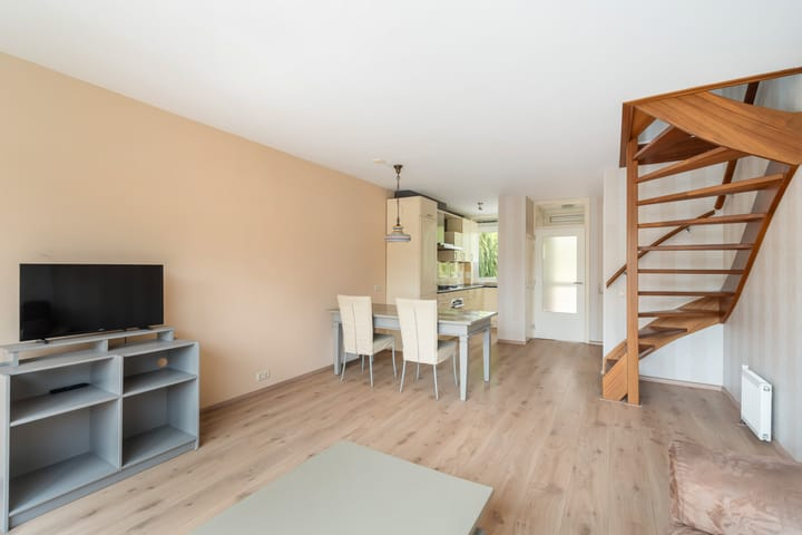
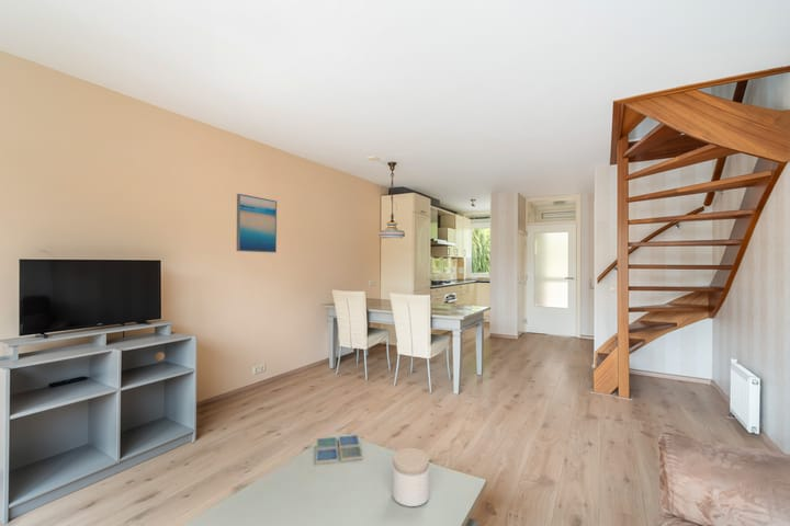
+ wall art [236,193,278,254]
+ jar [392,447,430,507]
+ drink coaster [315,434,364,465]
